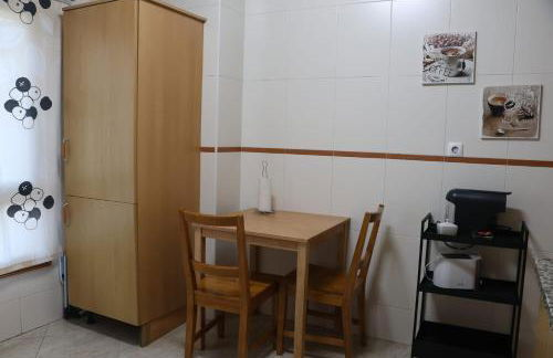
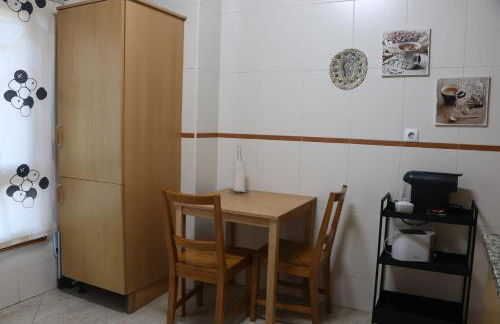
+ decorative plate [328,48,369,91]
